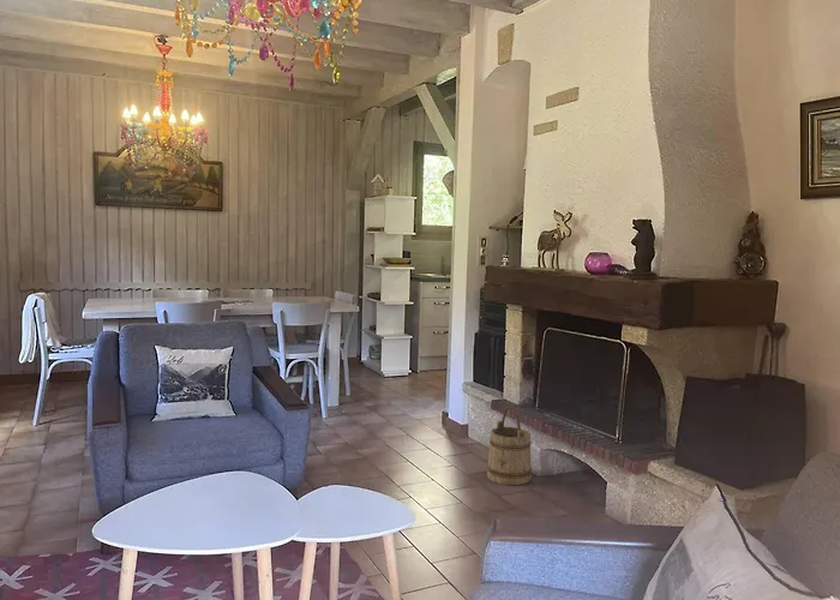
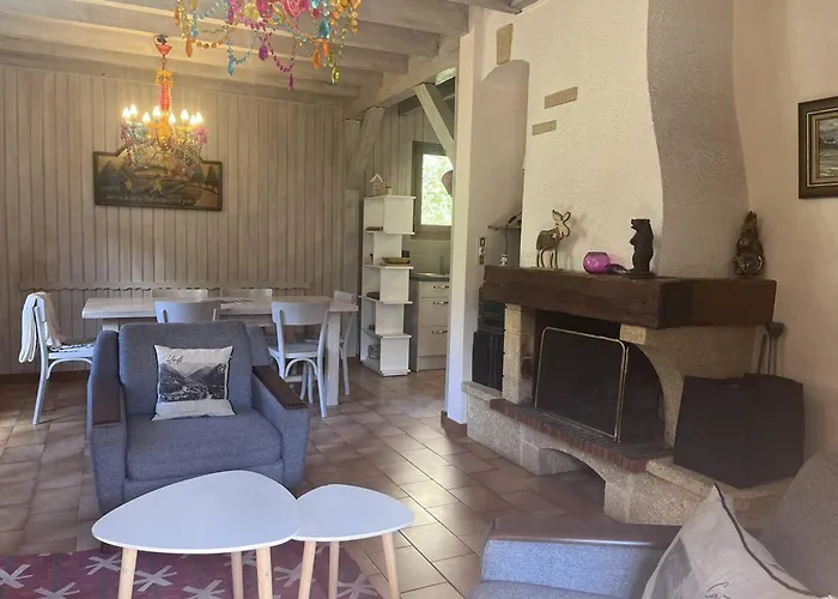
- bucket [486,406,533,486]
